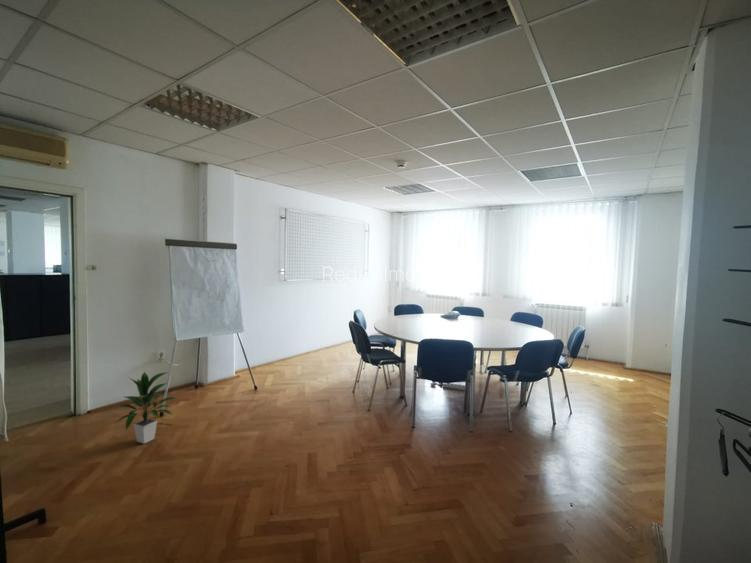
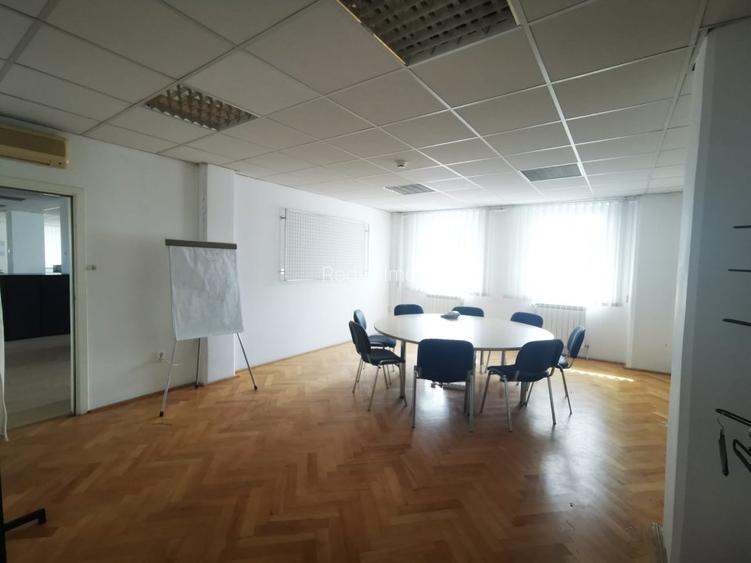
- indoor plant [116,370,180,445]
